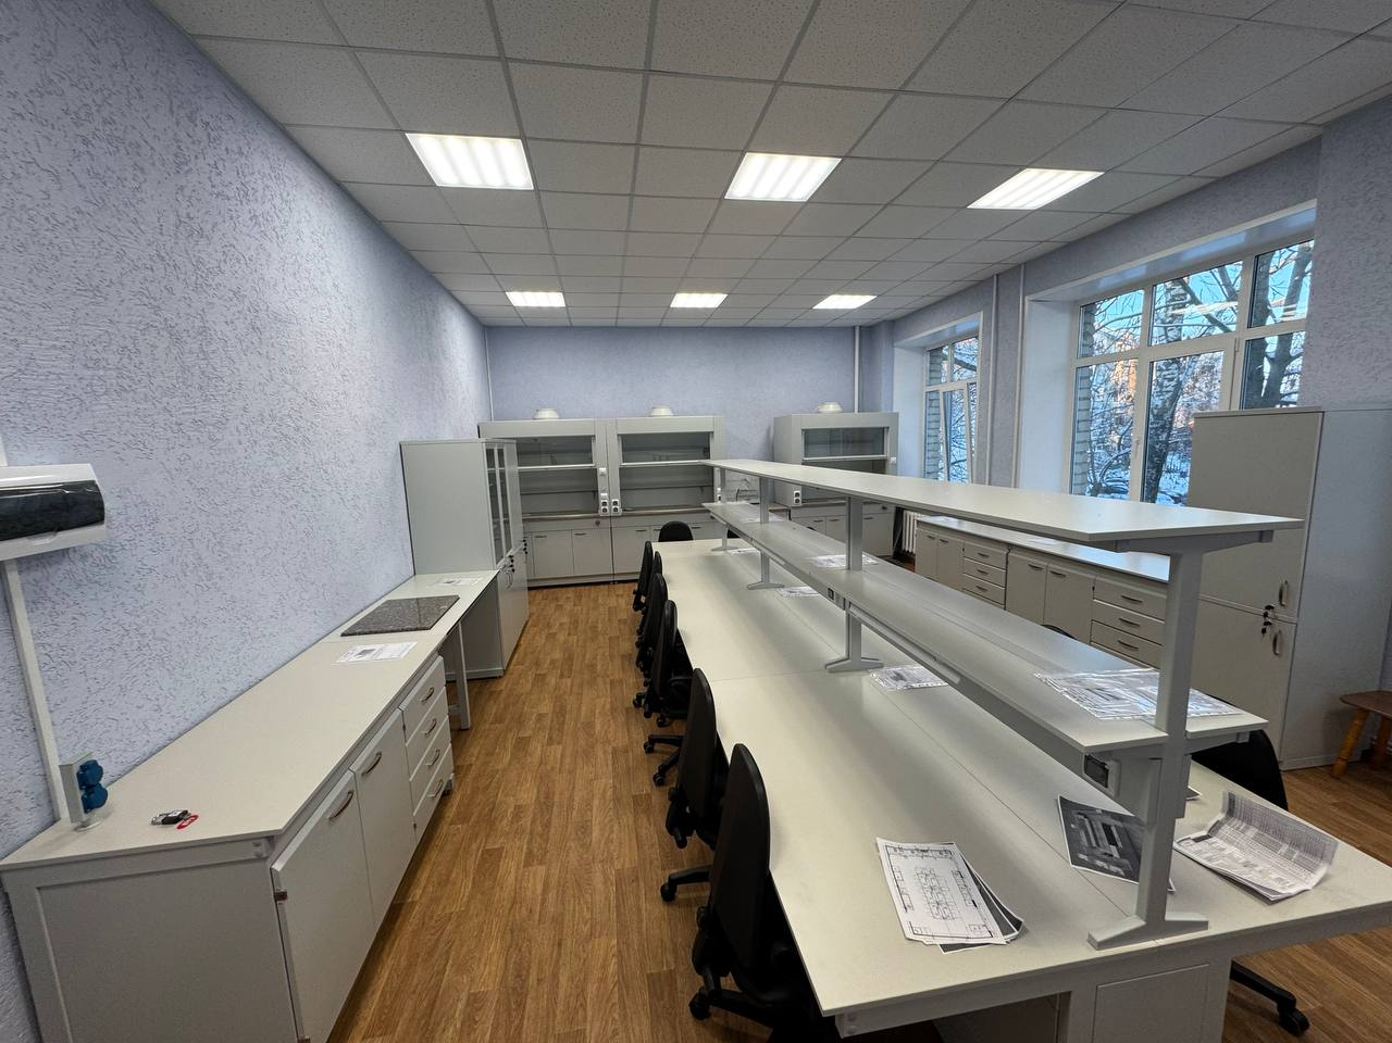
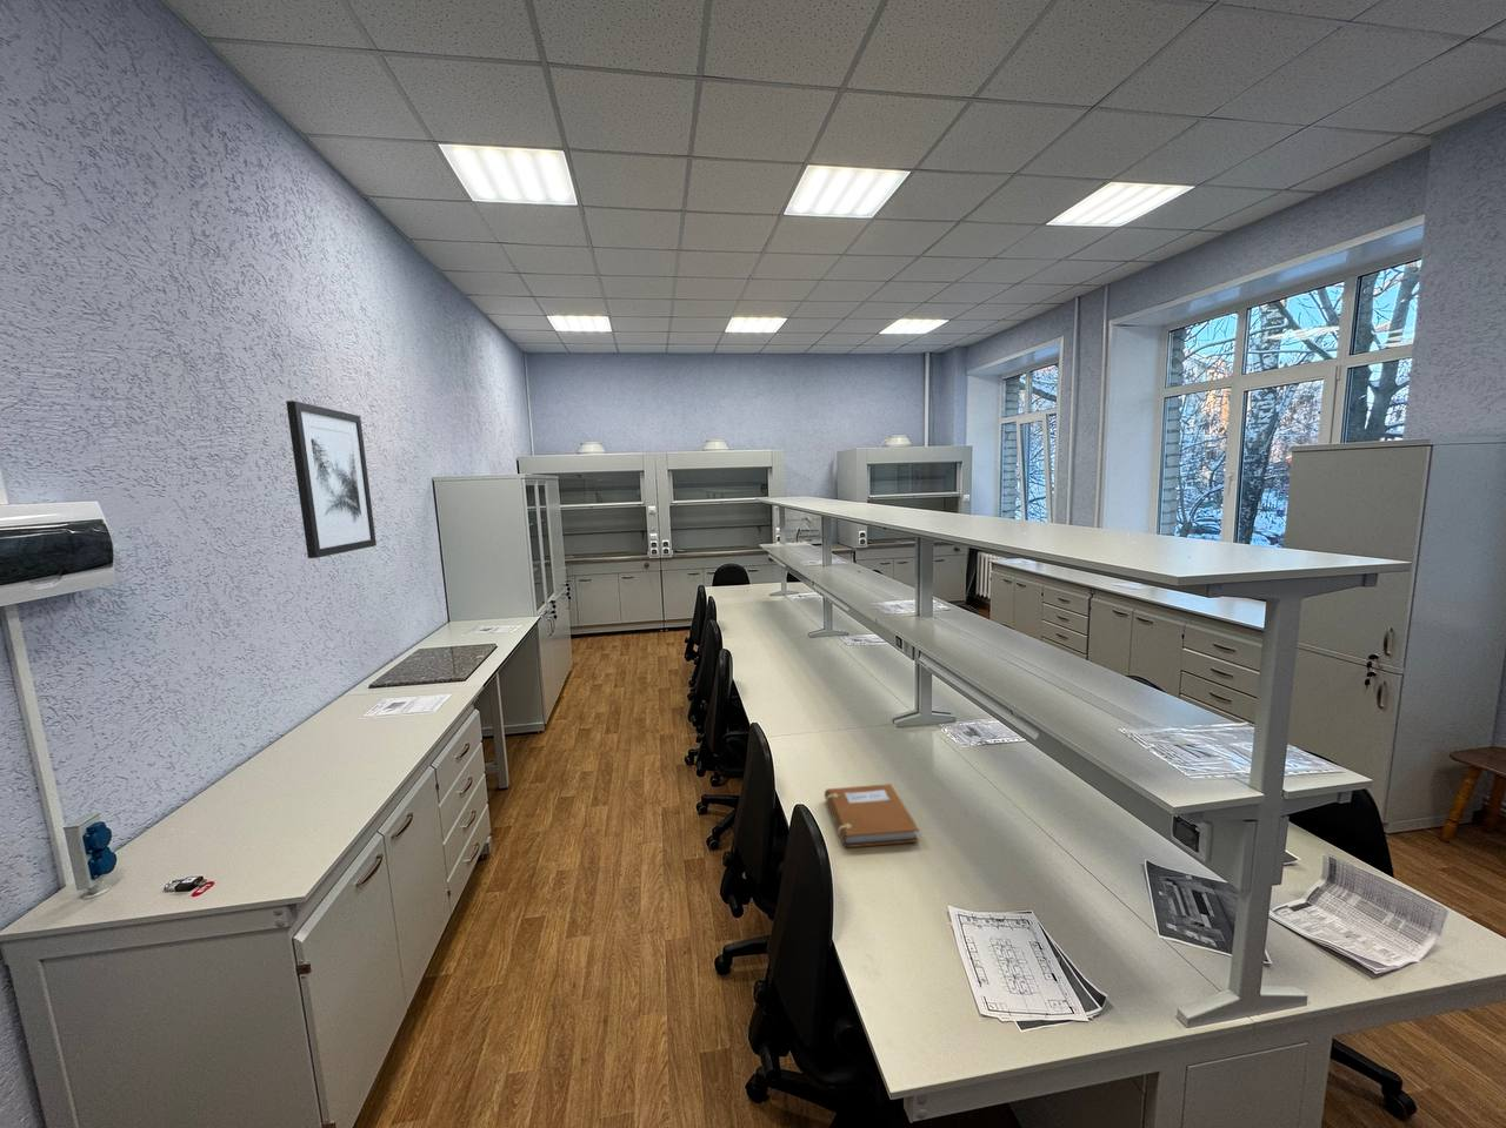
+ wall art [285,399,377,559]
+ notebook [824,782,920,848]
